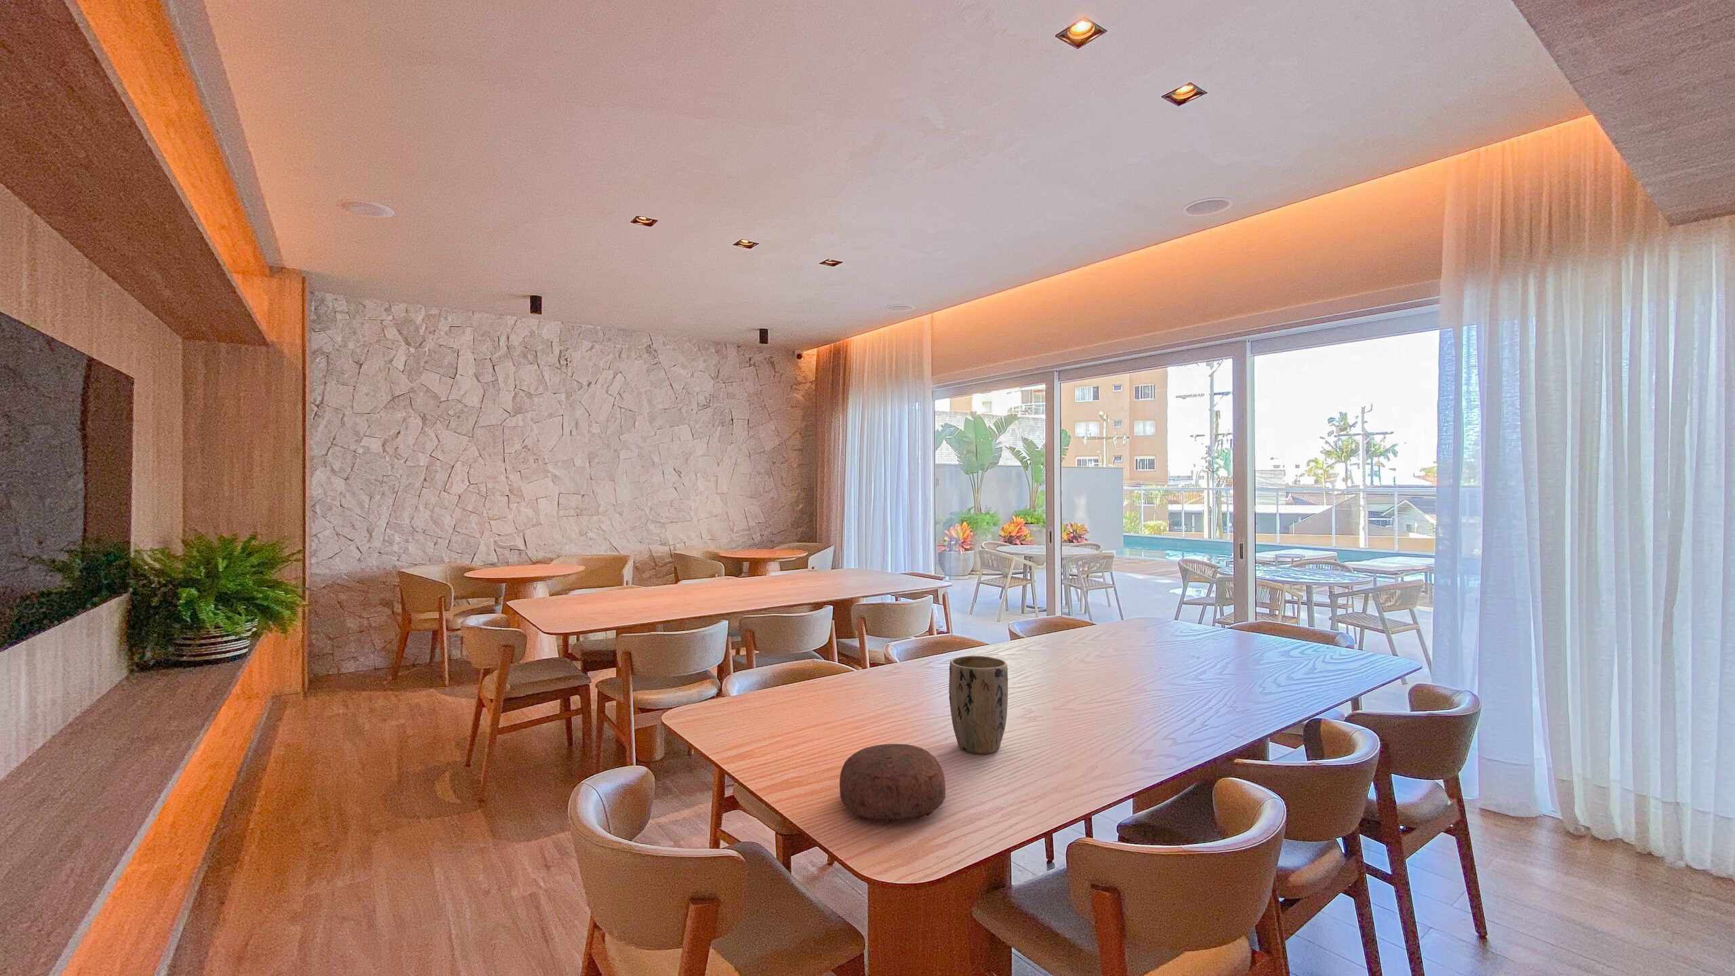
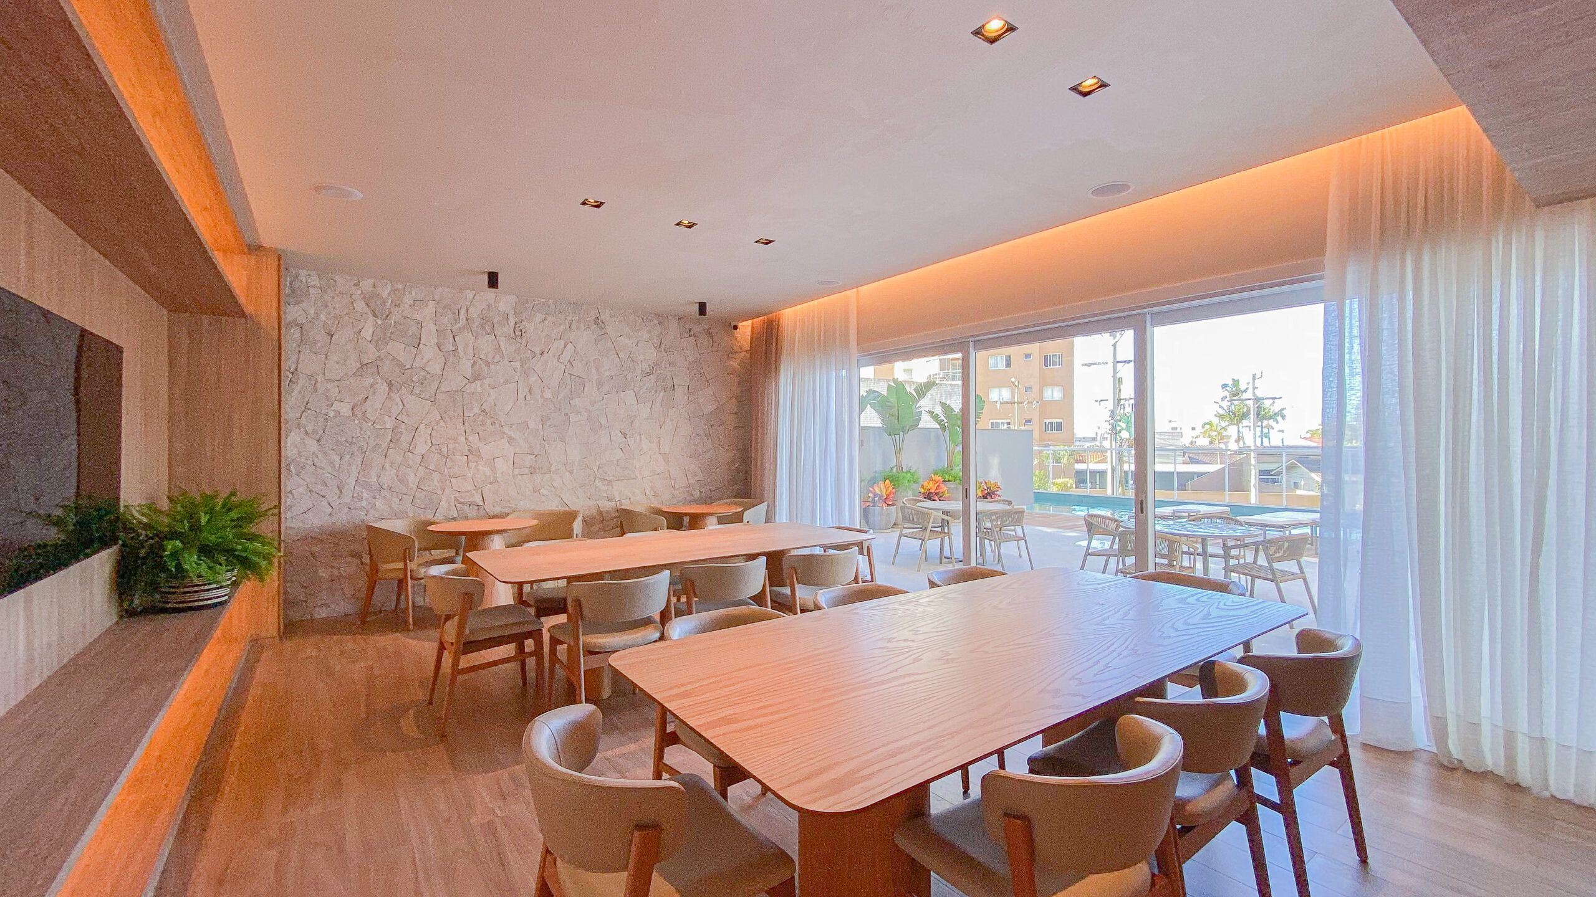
- plant pot [949,655,1008,754]
- decorative bowl [839,742,946,825]
